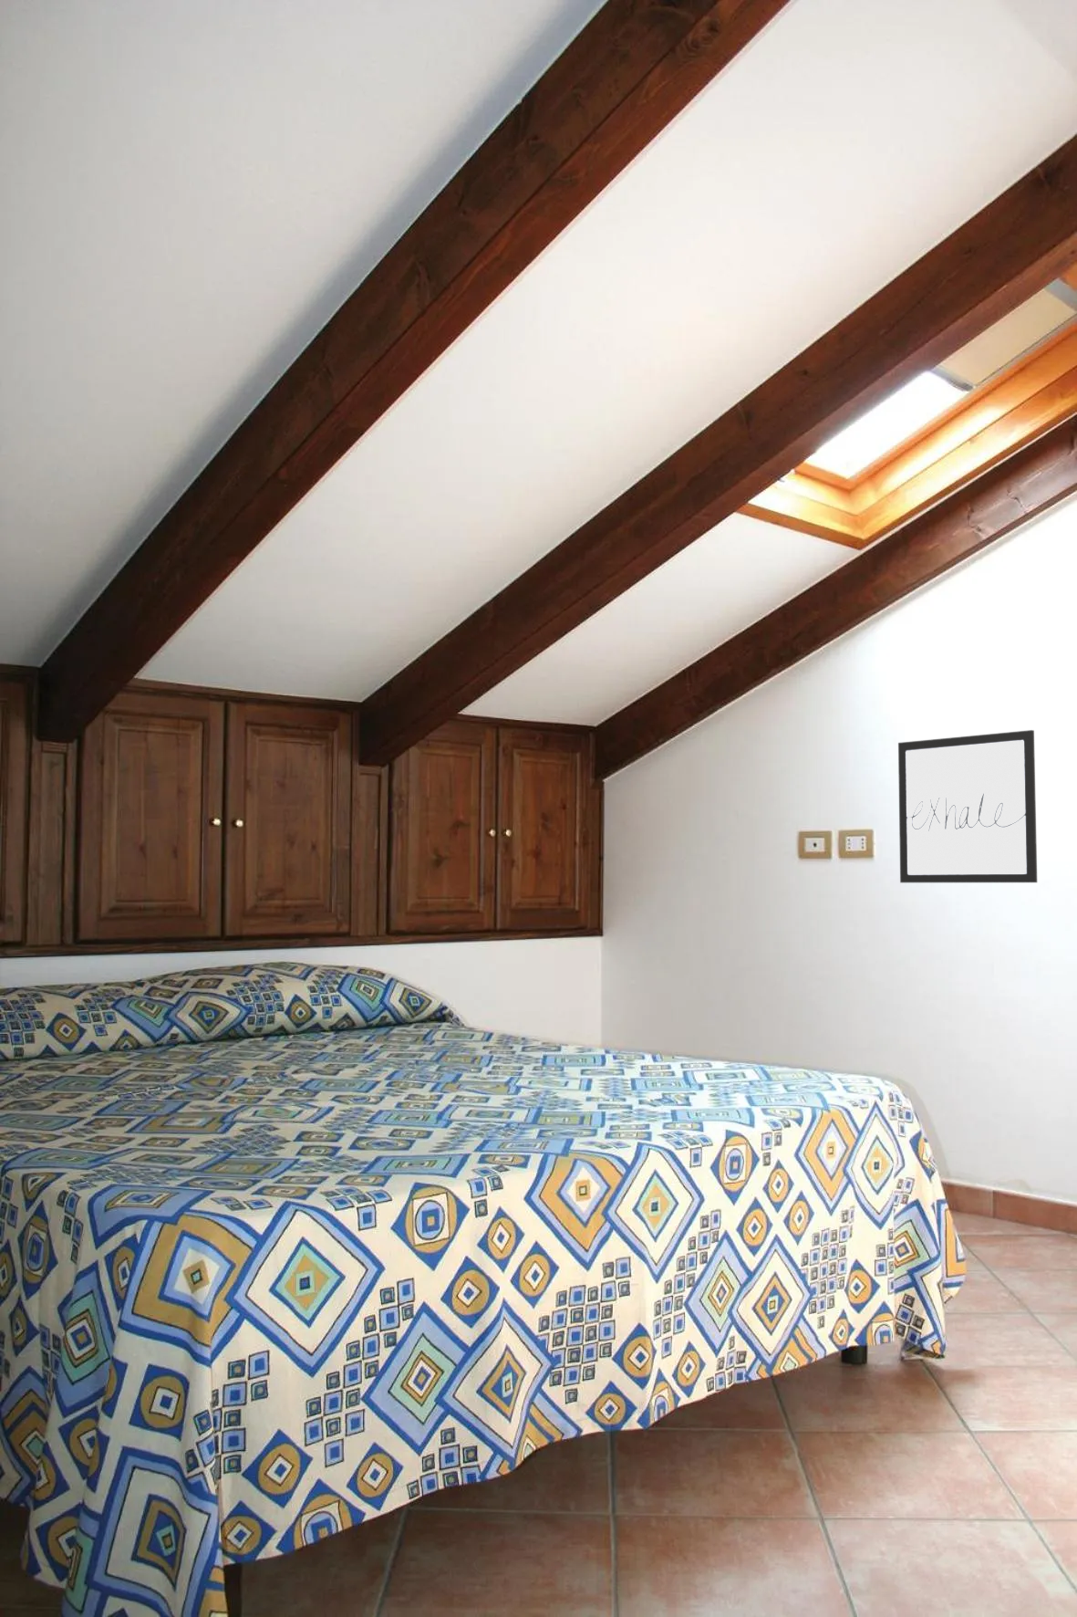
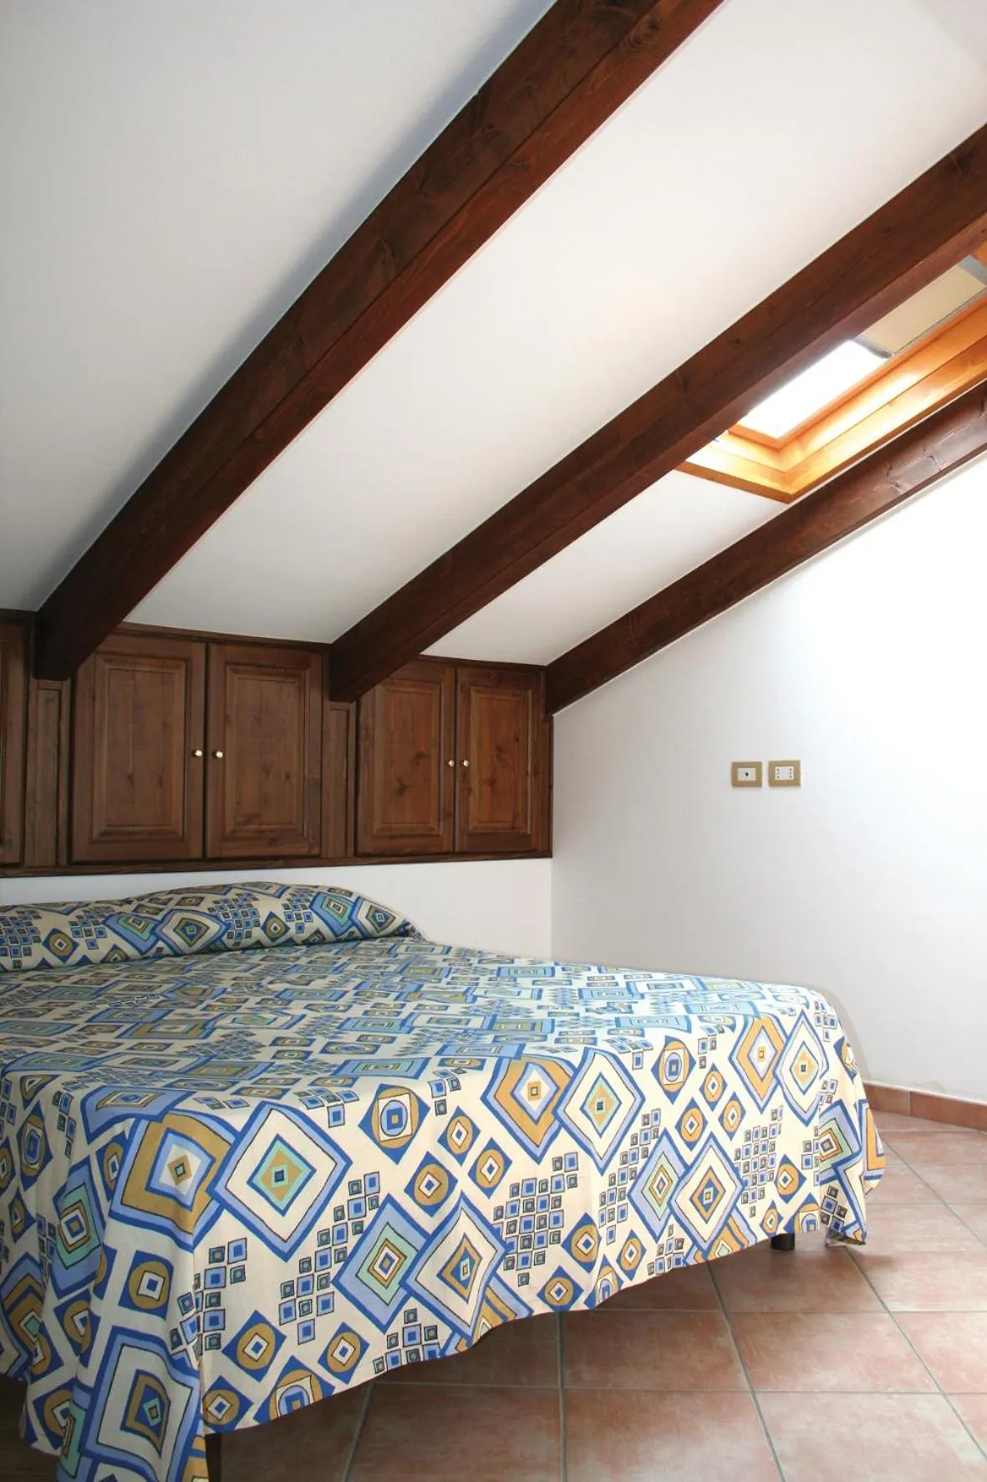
- wall art [898,729,1037,884]
